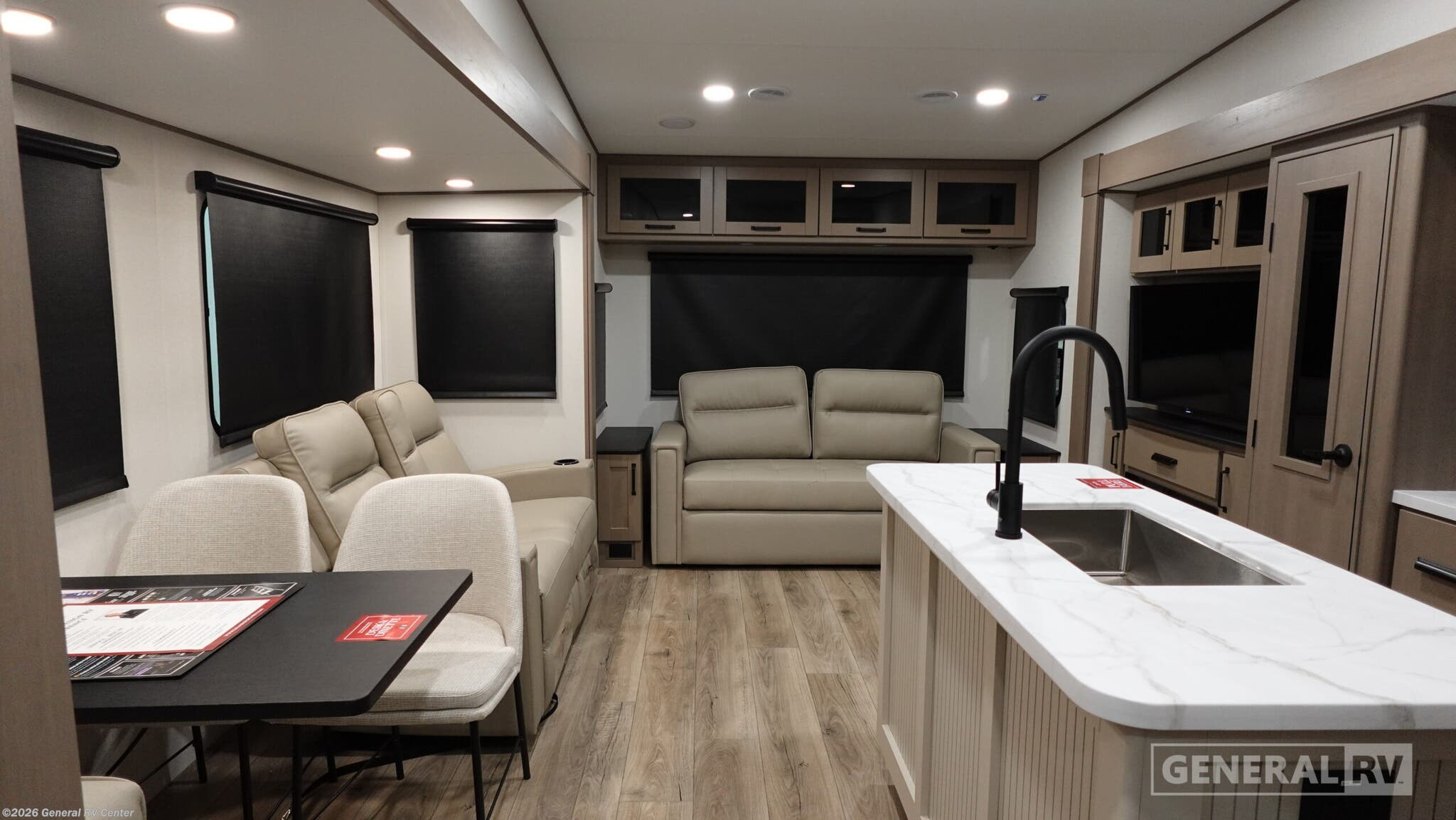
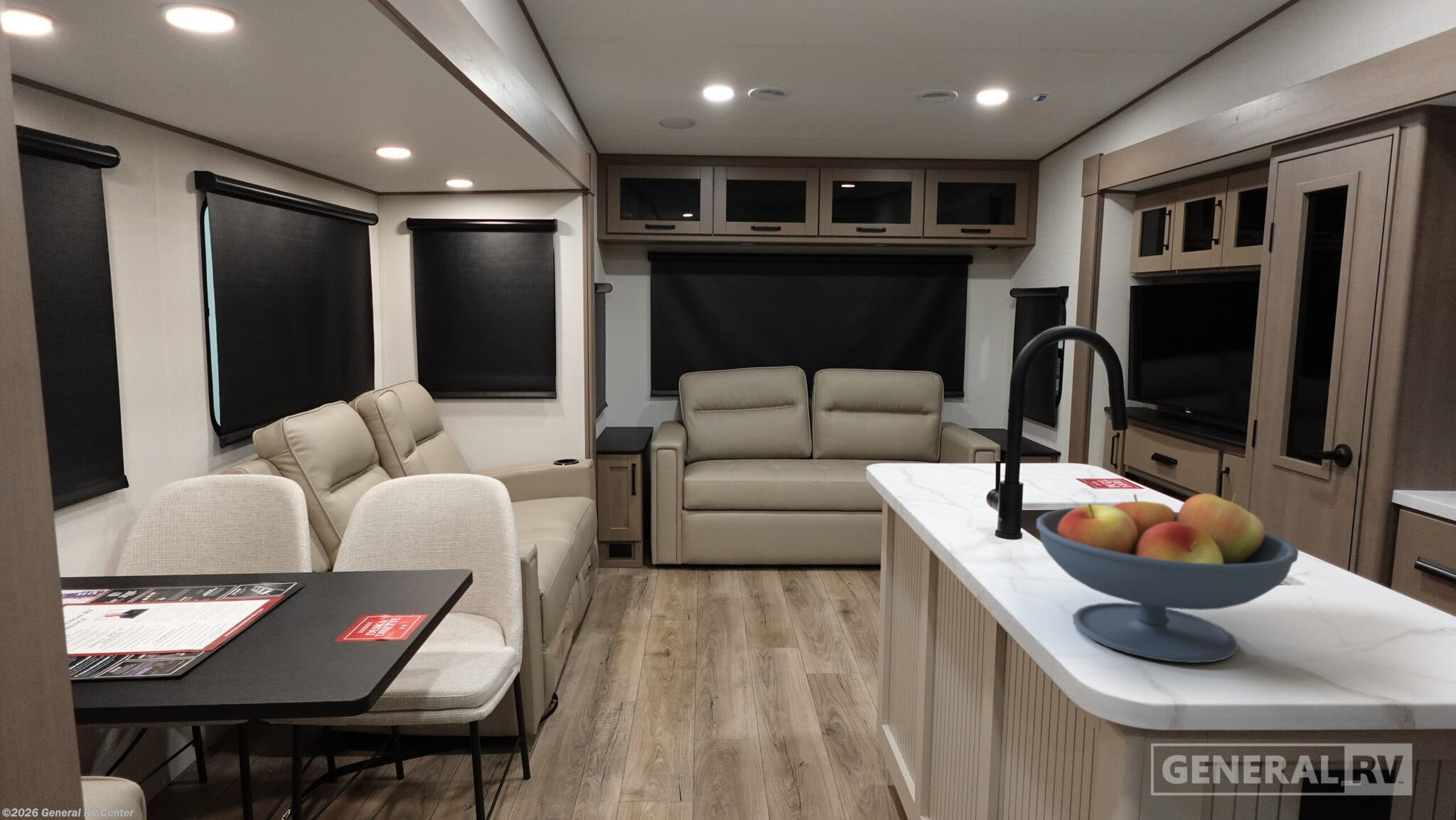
+ fruit bowl [1036,493,1300,664]
